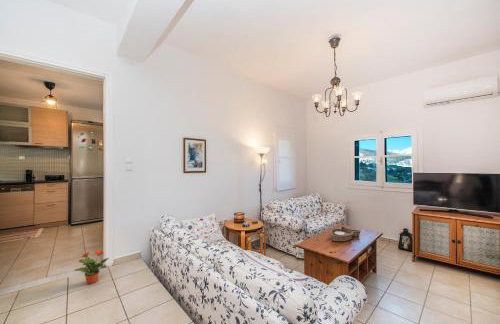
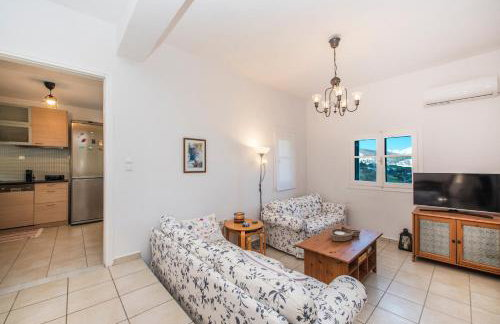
- potted plant [73,249,110,285]
